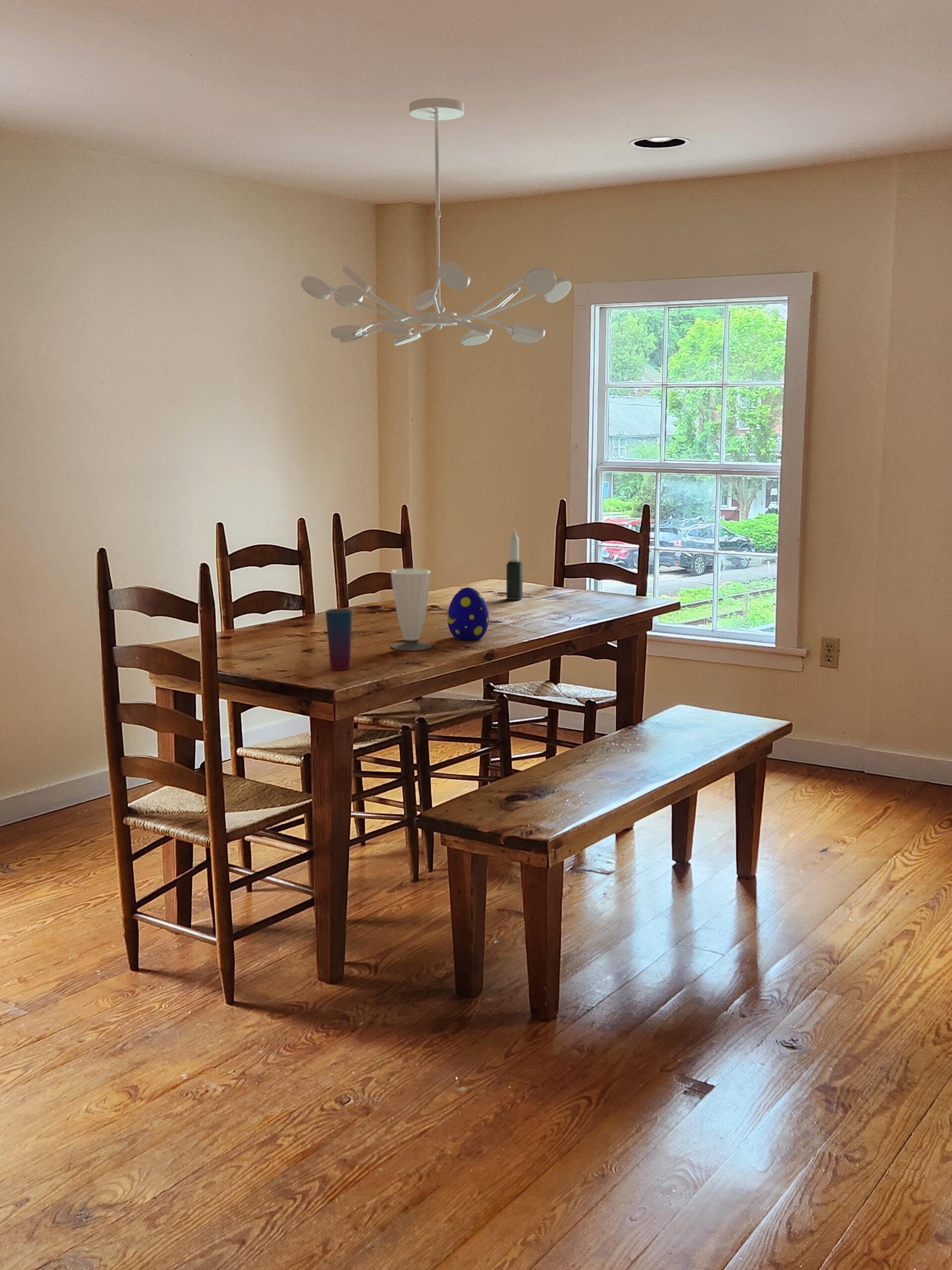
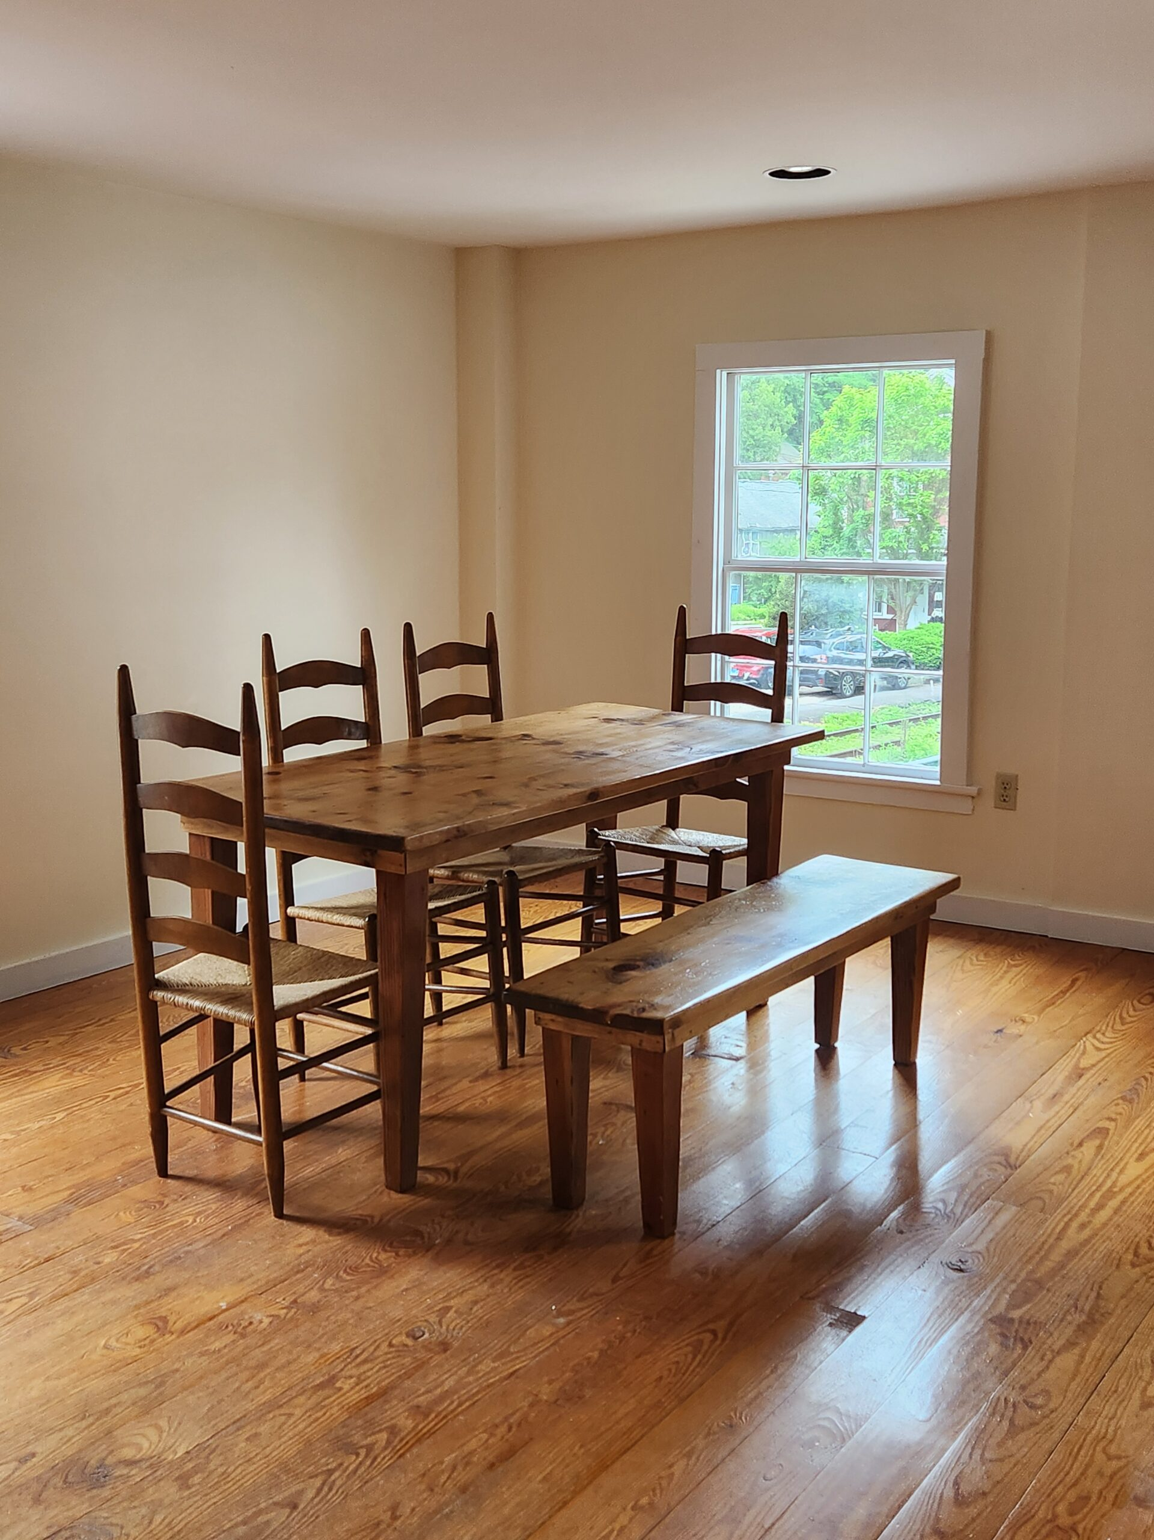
- cup [390,568,432,651]
- chandelier [300,97,572,346]
- decorative egg [447,587,489,640]
- candle [506,528,523,600]
- cup [325,608,353,670]
